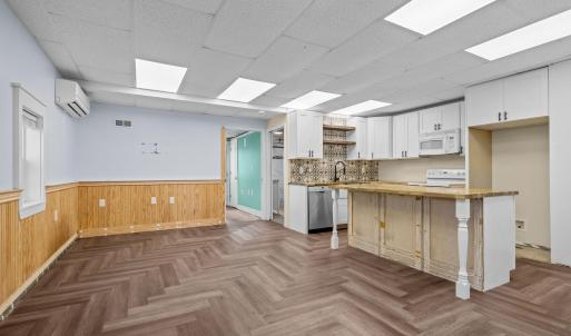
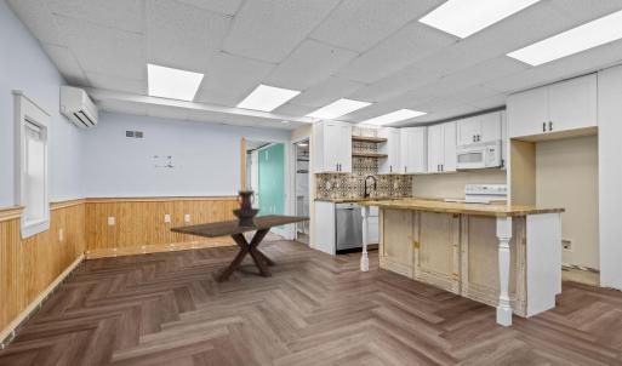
+ decorative urn [230,189,261,228]
+ dining table [169,213,312,284]
